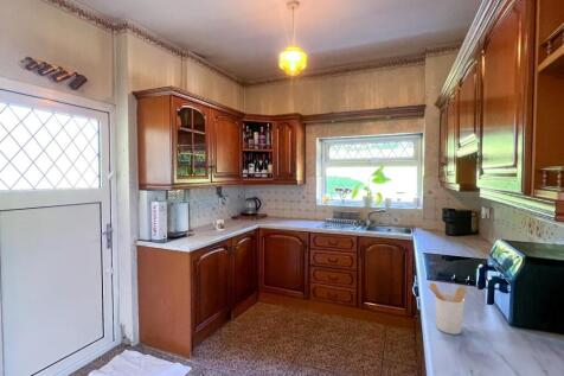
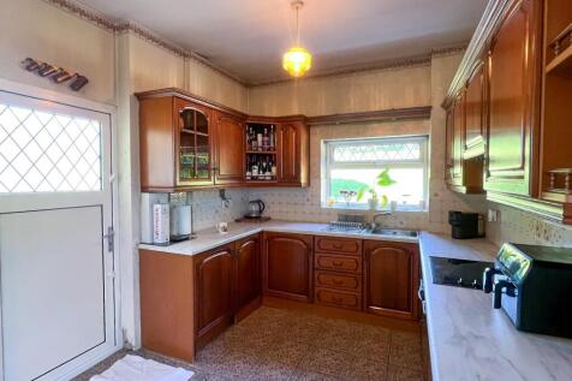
- utensil holder [424,281,468,336]
